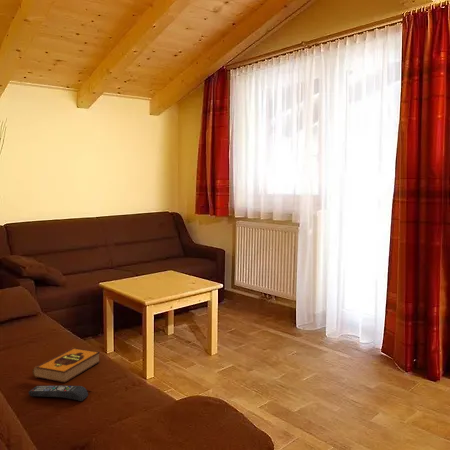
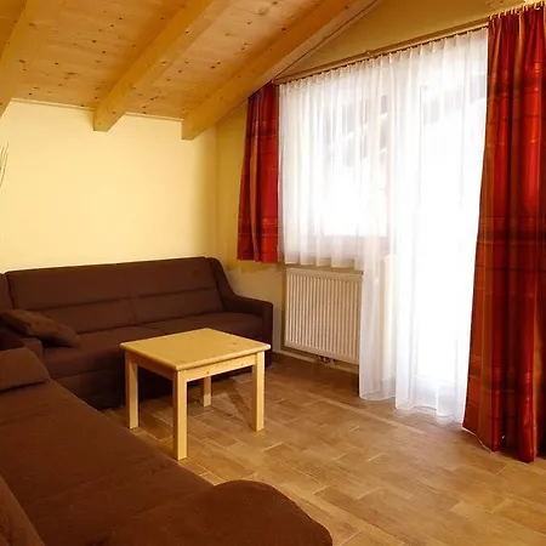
- hardback book [31,347,101,384]
- remote control [28,384,89,402]
